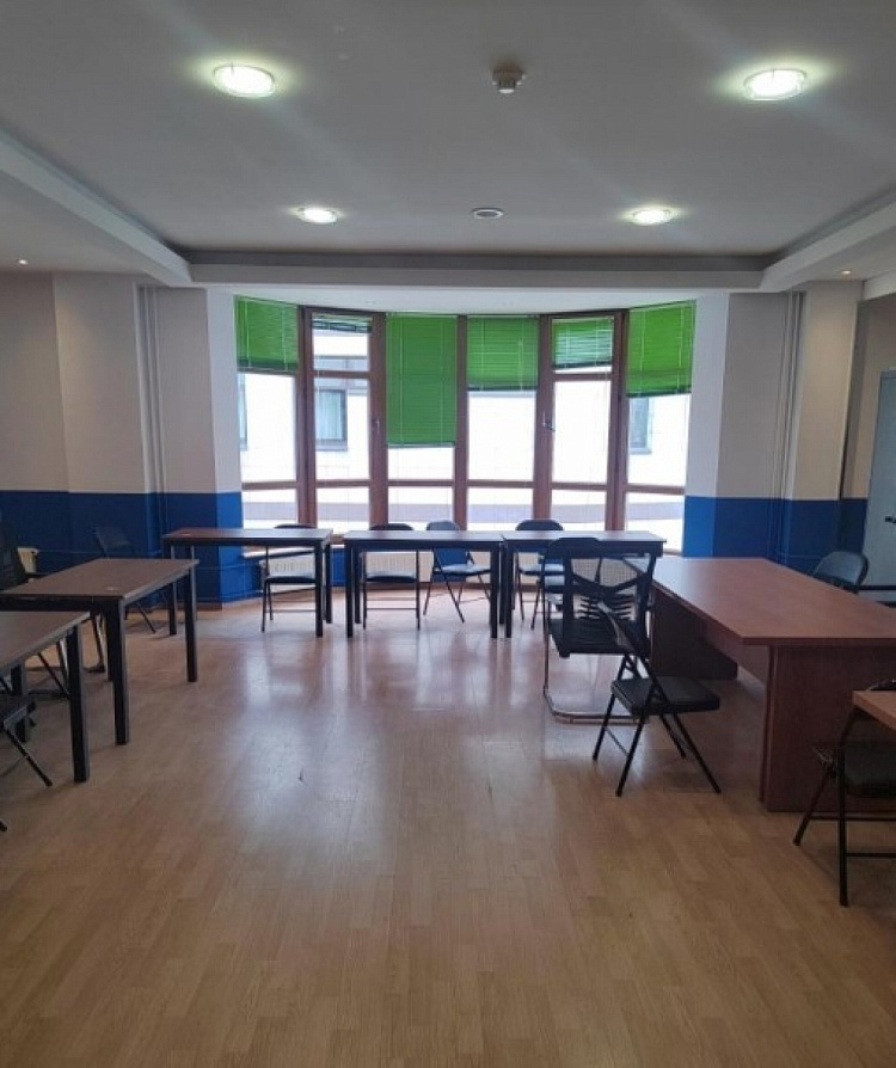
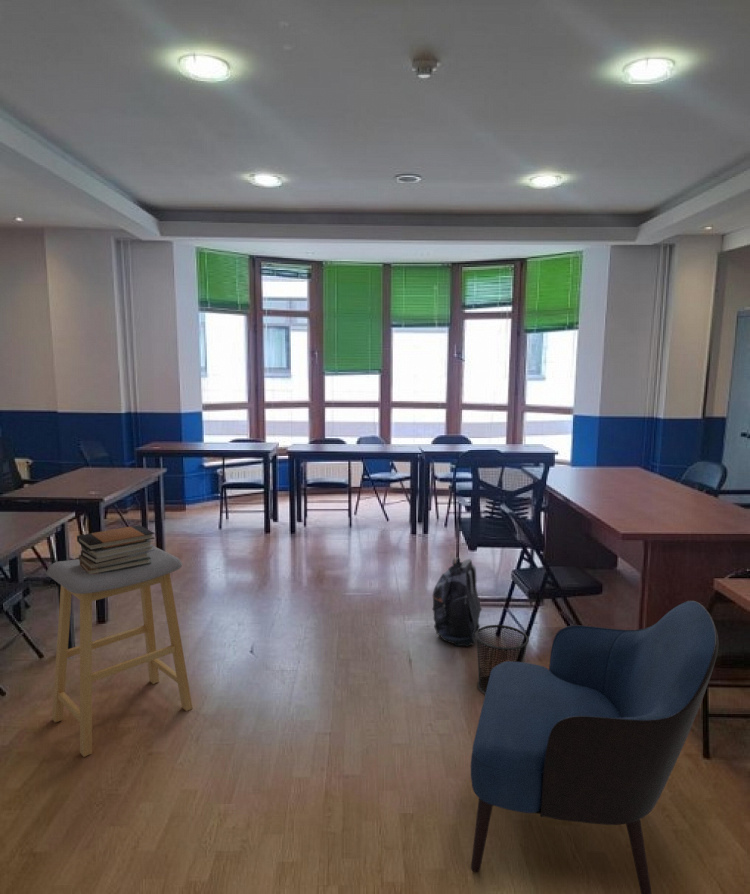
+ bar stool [46,546,194,758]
+ book stack [76,524,156,574]
+ armchair [470,600,720,894]
+ waste bin [474,624,530,695]
+ backpack [431,556,483,648]
